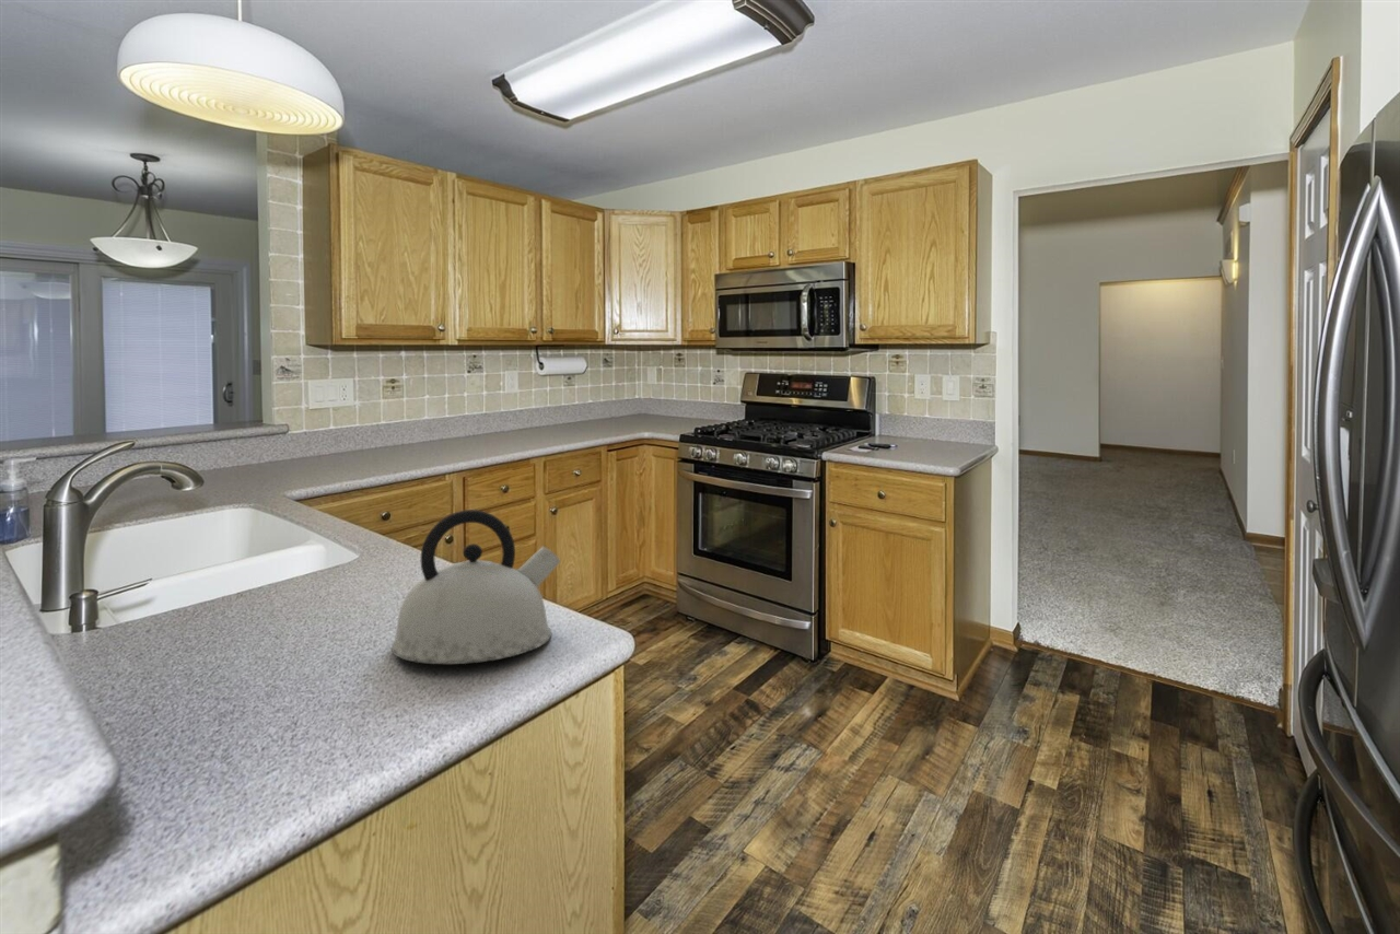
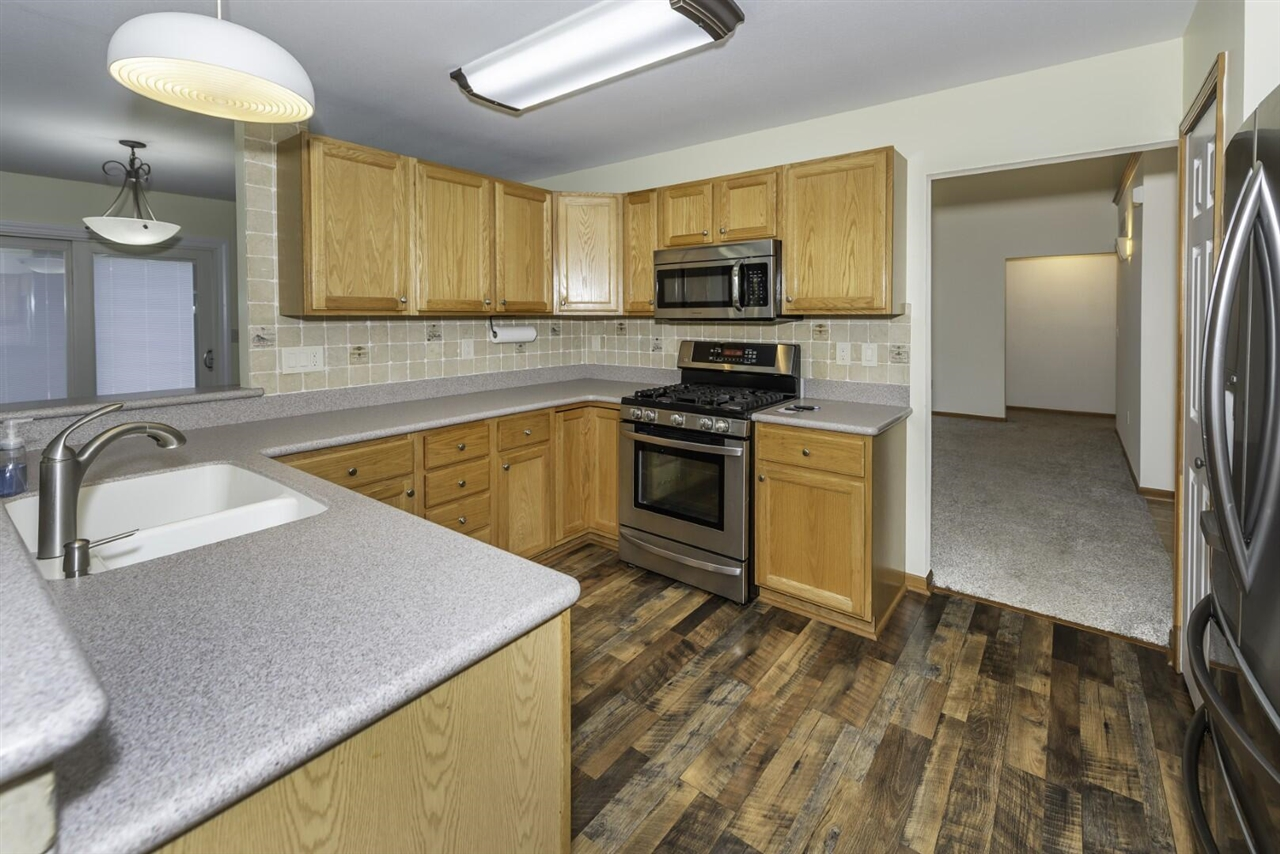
- kettle [390,509,561,665]
